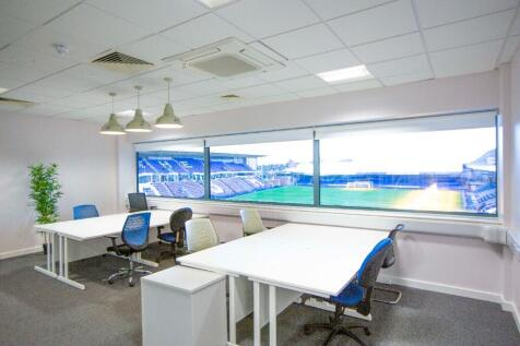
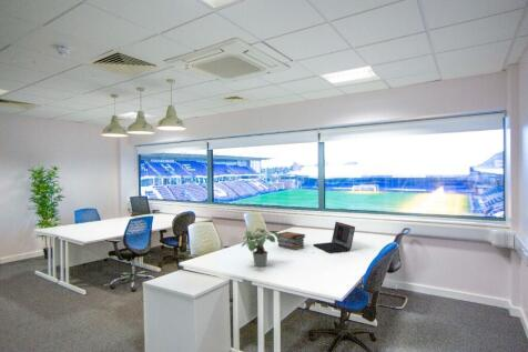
+ book stack [276,231,307,251]
+ potted plant [240,228,281,268]
+ laptop [312,221,356,254]
